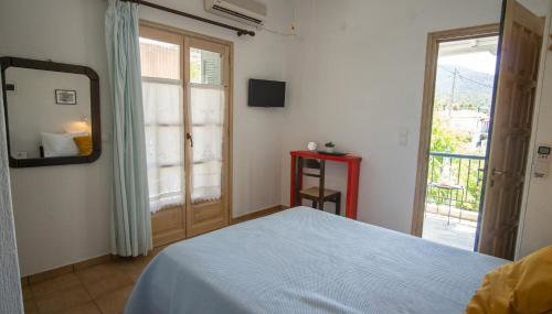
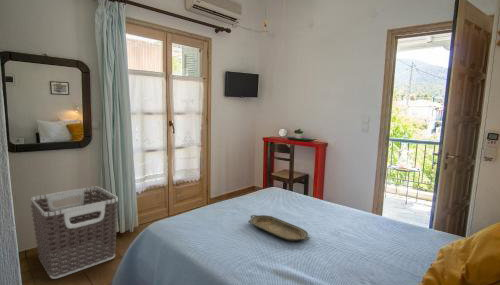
+ serving tray [247,214,311,242]
+ clothes hamper [29,186,119,280]
